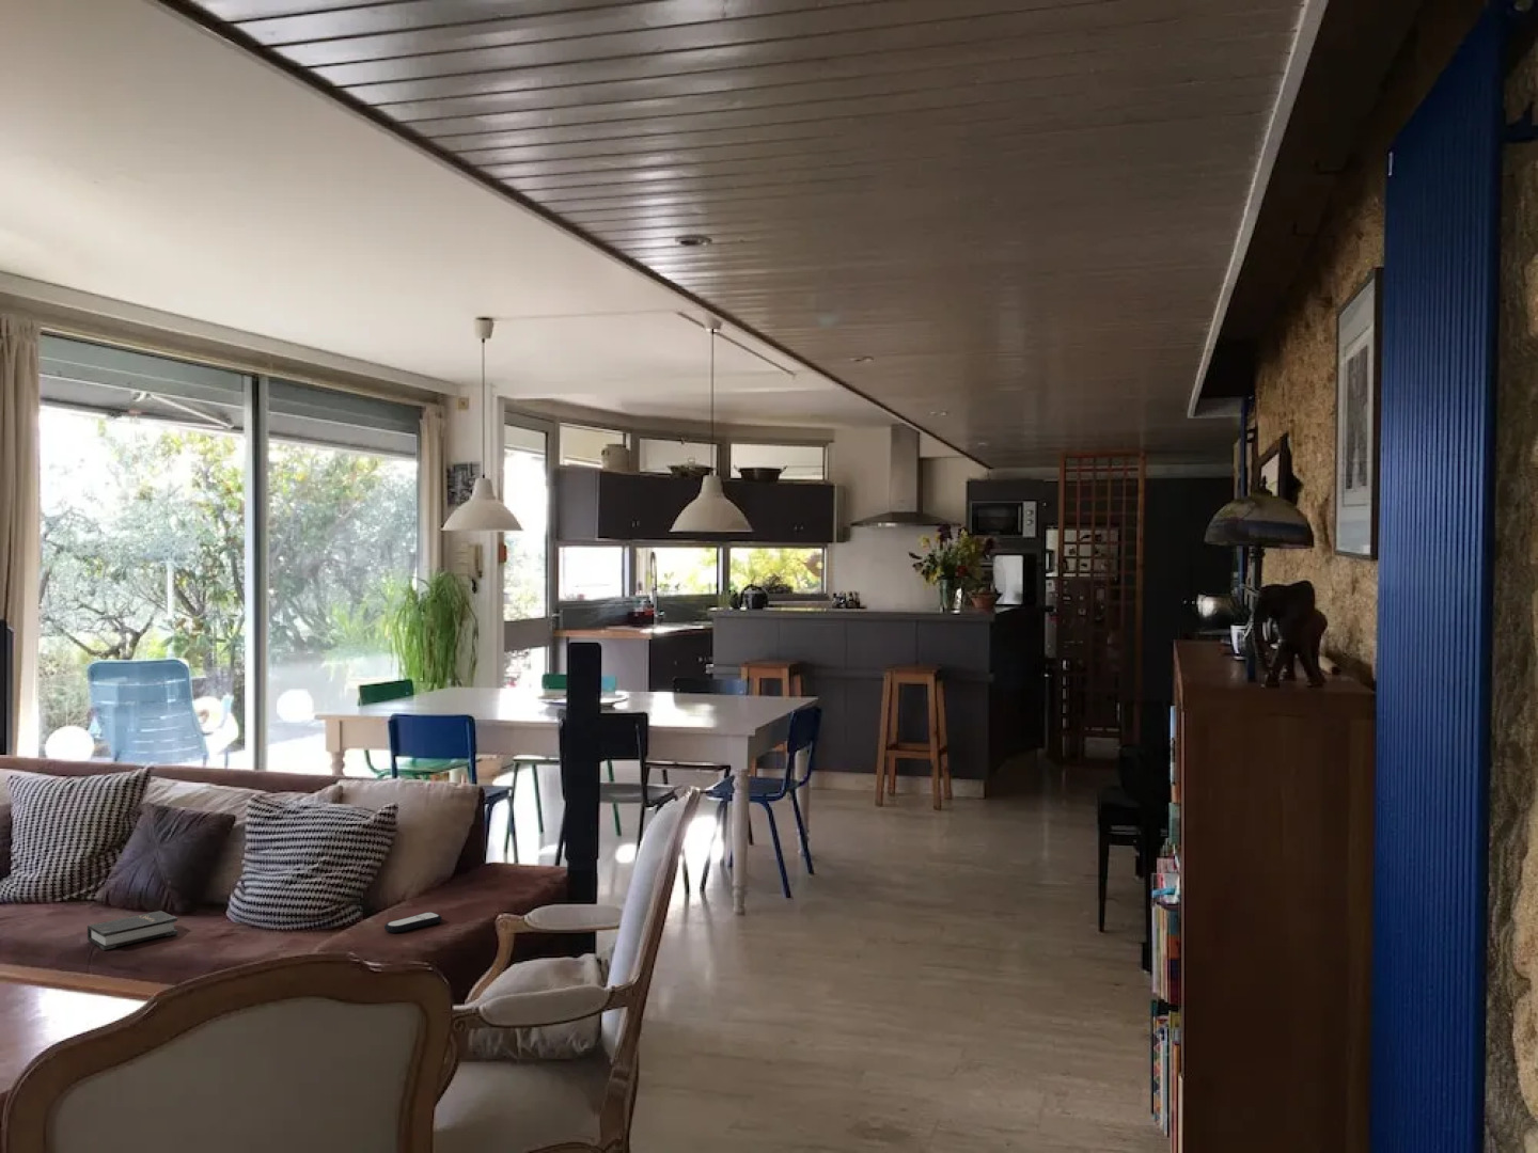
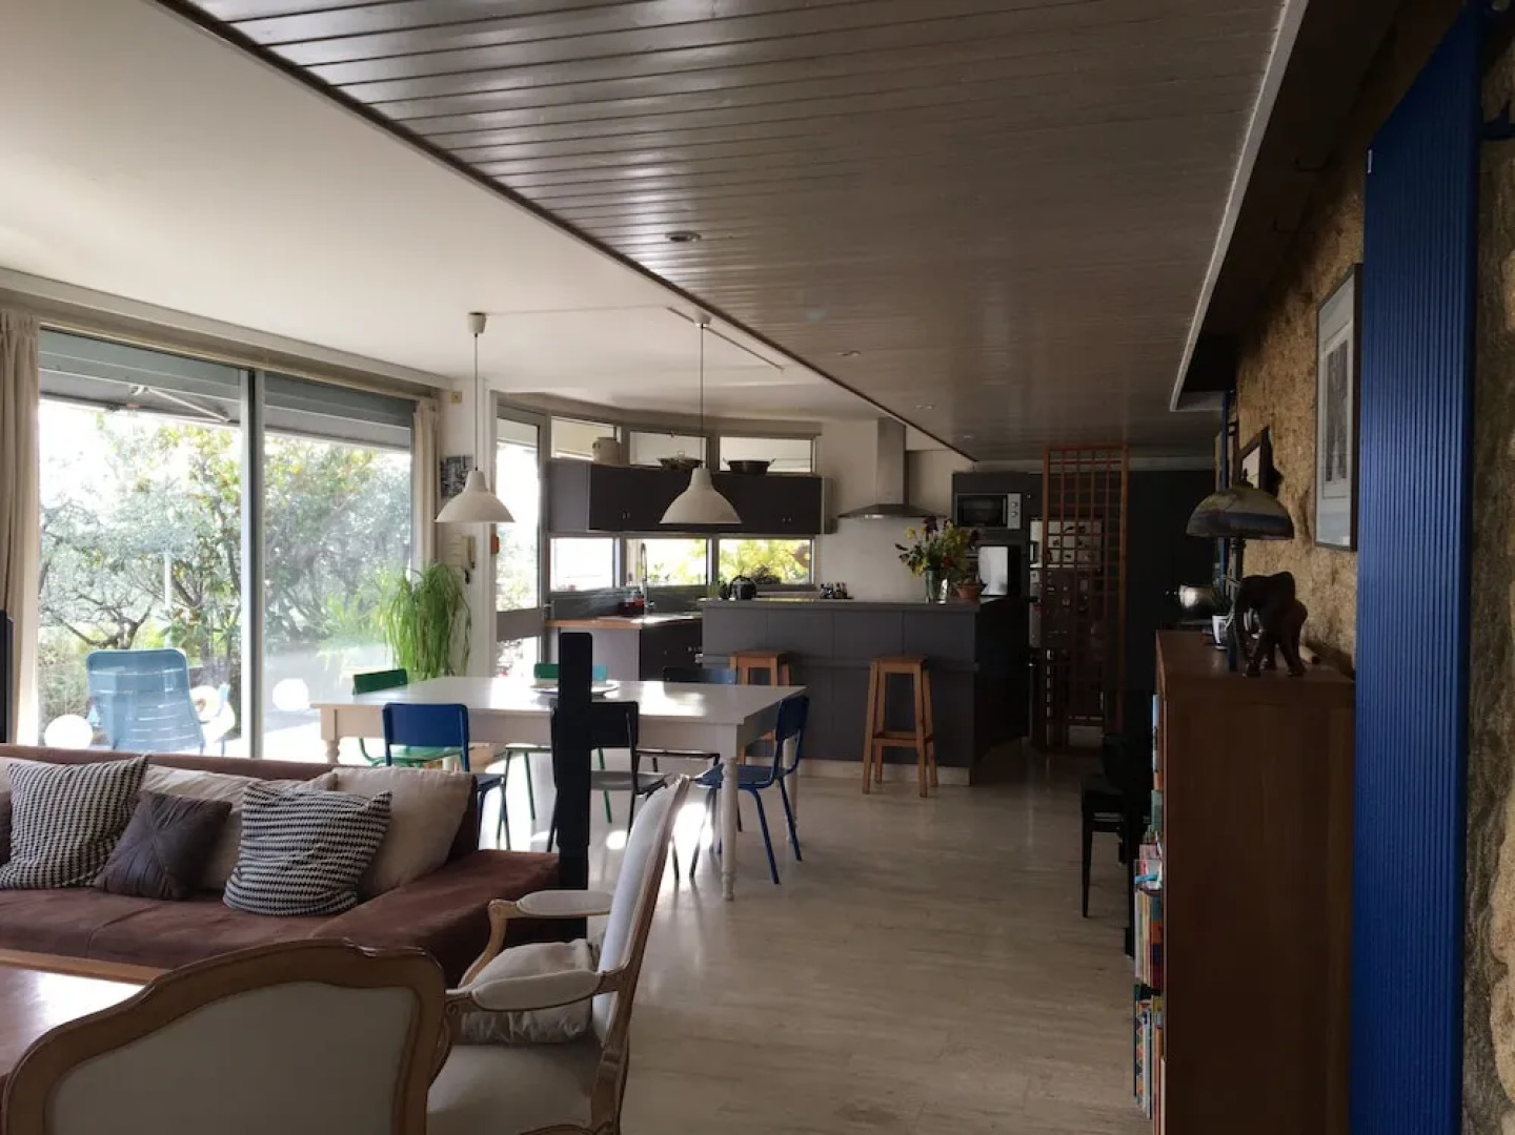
- remote control [384,911,443,934]
- hardback book [86,910,178,951]
